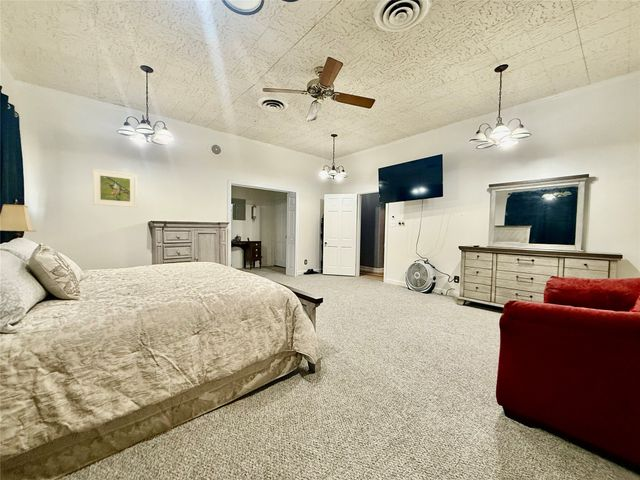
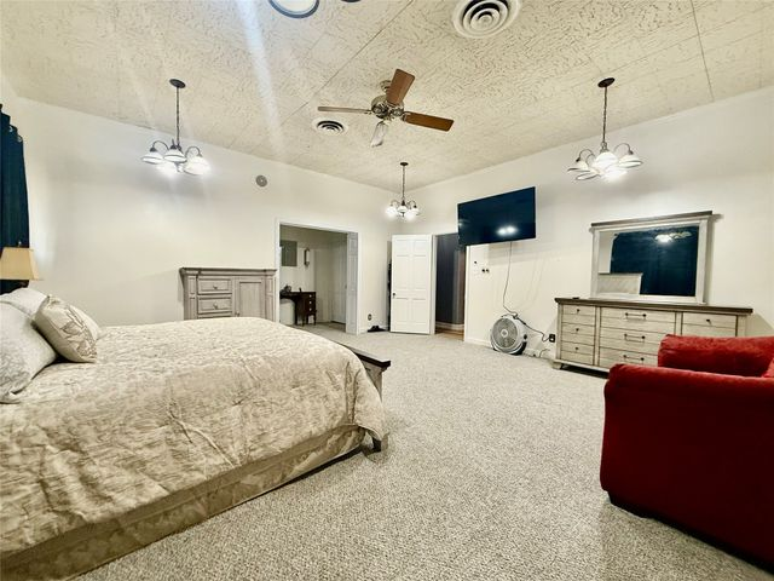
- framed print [92,168,138,208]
